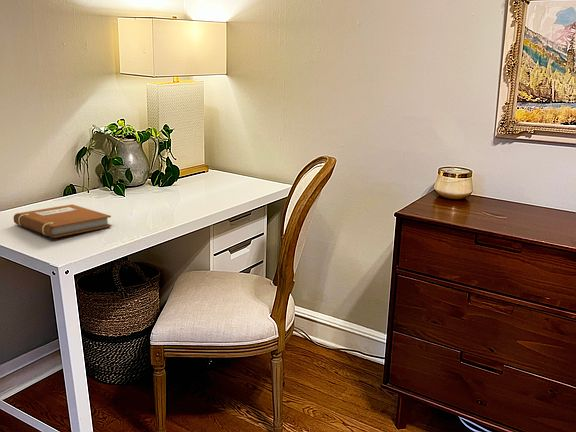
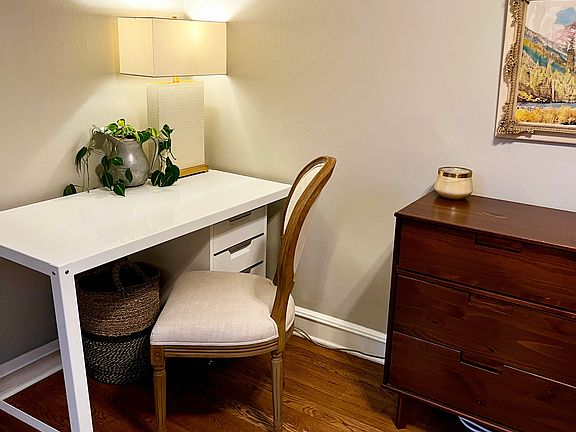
- notebook [13,203,112,239]
